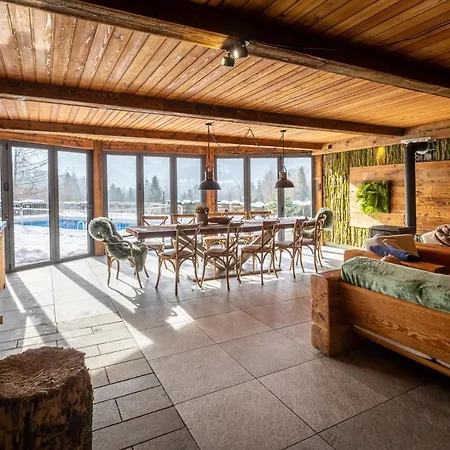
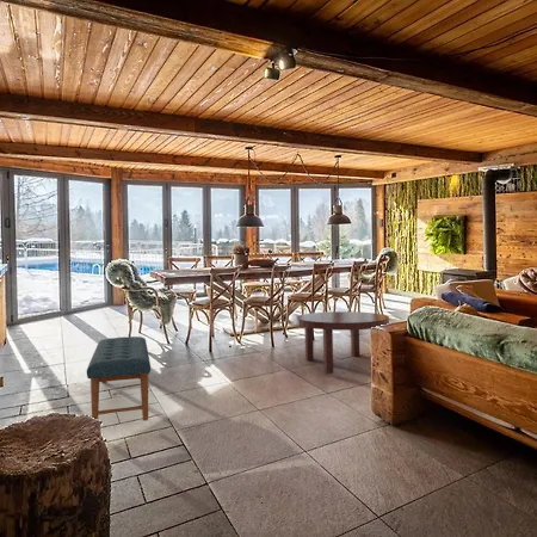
+ bench [86,335,152,422]
+ coffee table [296,310,390,375]
